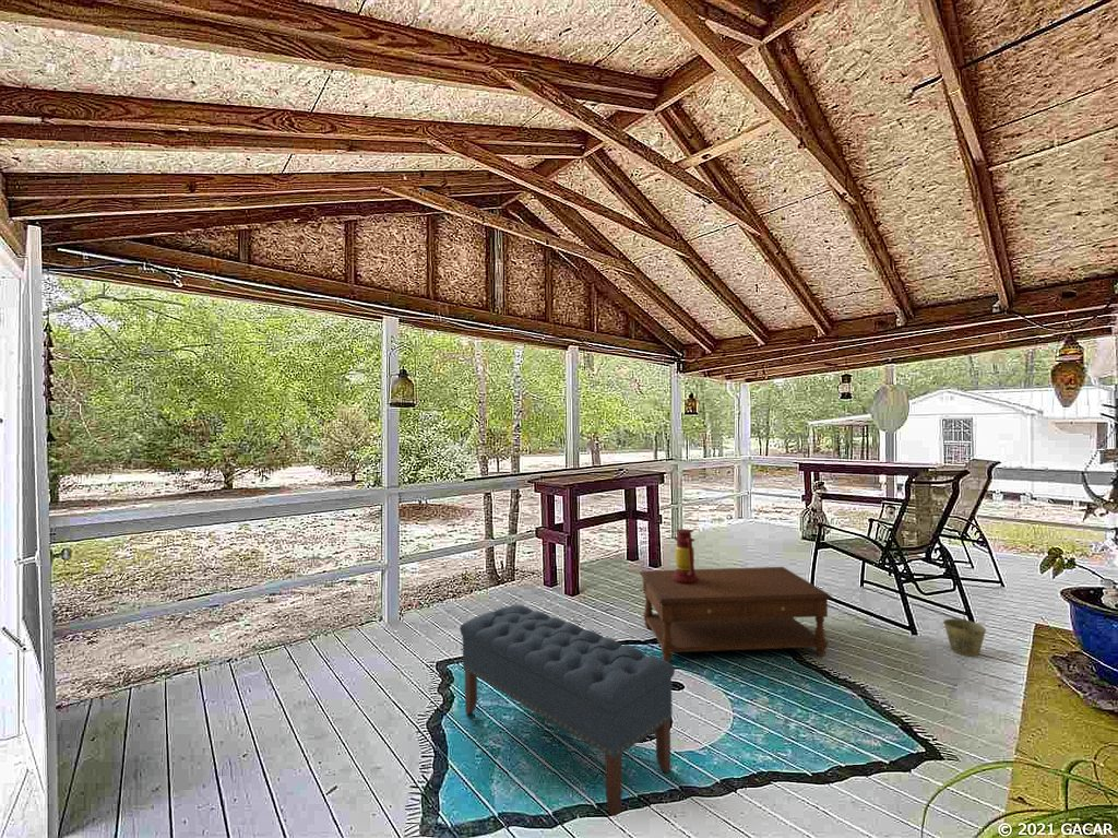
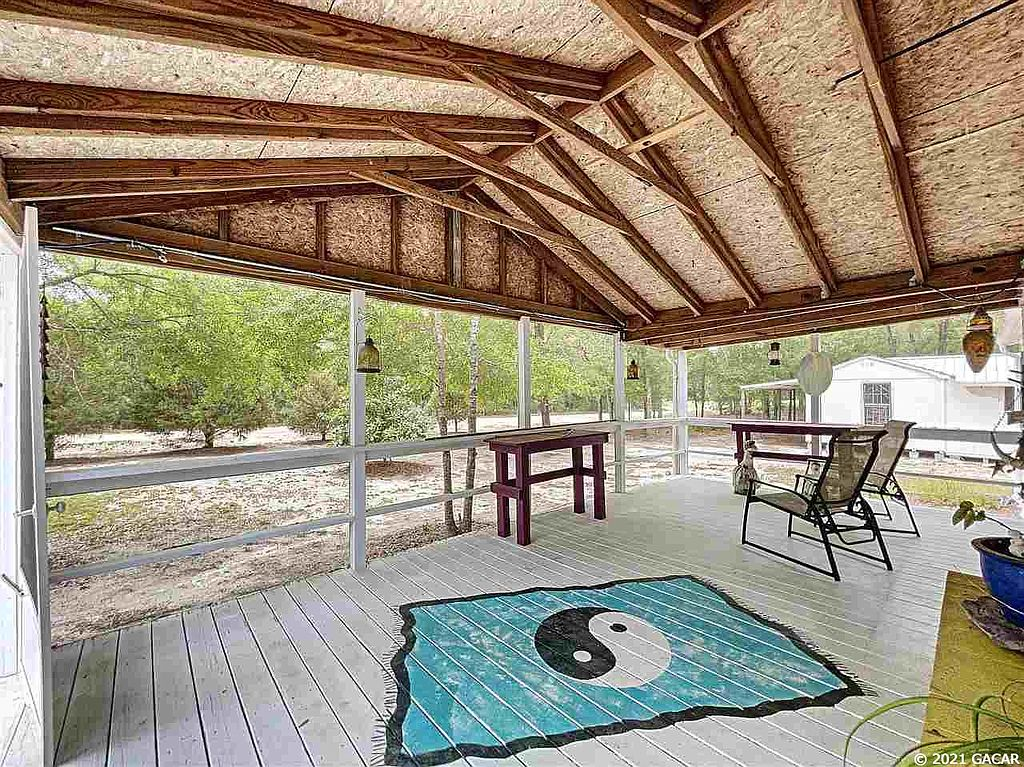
- coffee table [639,566,833,662]
- bucket [942,605,987,658]
- lantern [673,528,698,585]
- bench [459,604,676,817]
